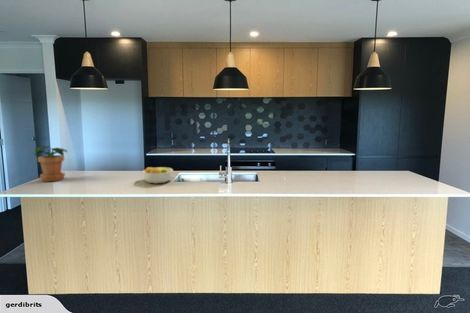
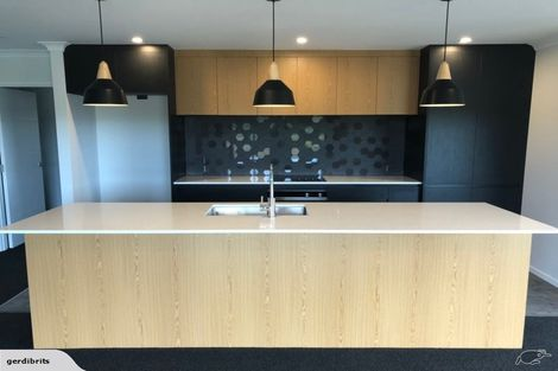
- potted plant [34,145,68,183]
- fruit bowl [142,166,174,185]
